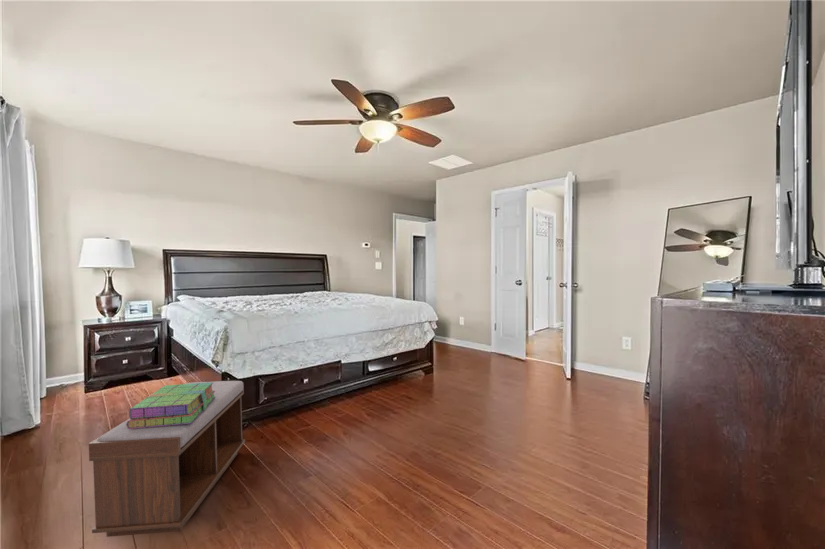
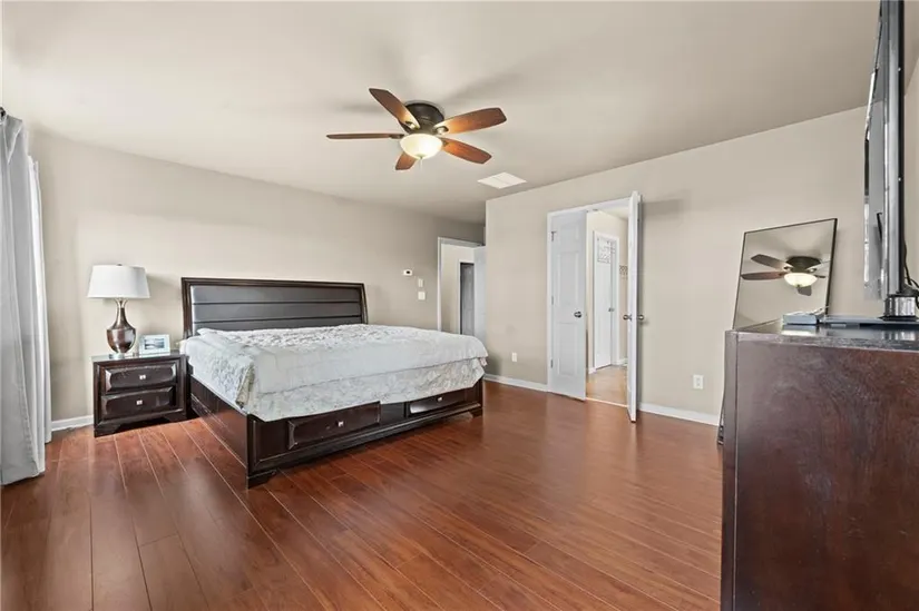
- bench [88,380,246,538]
- stack of books [126,381,216,429]
